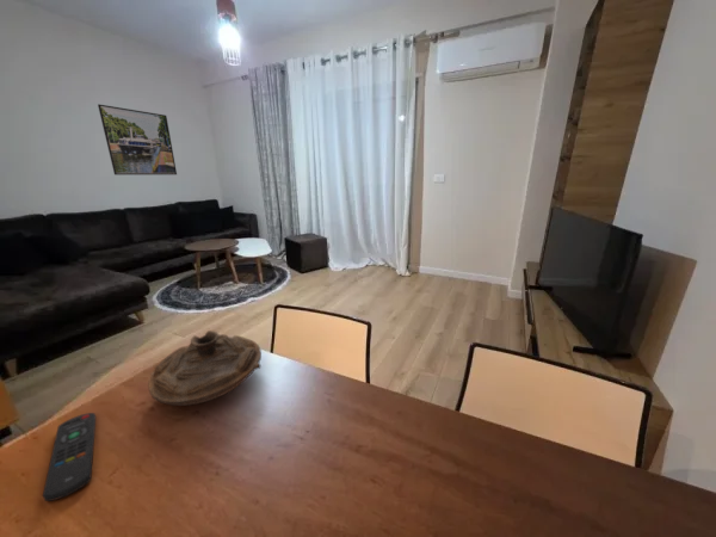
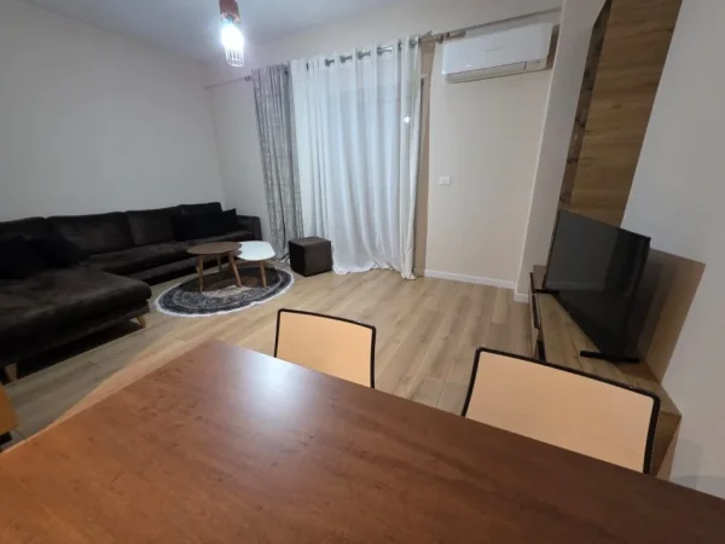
- remote control [42,412,97,502]
- decorative bowl [147,329,263,407]
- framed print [97,103,178,175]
